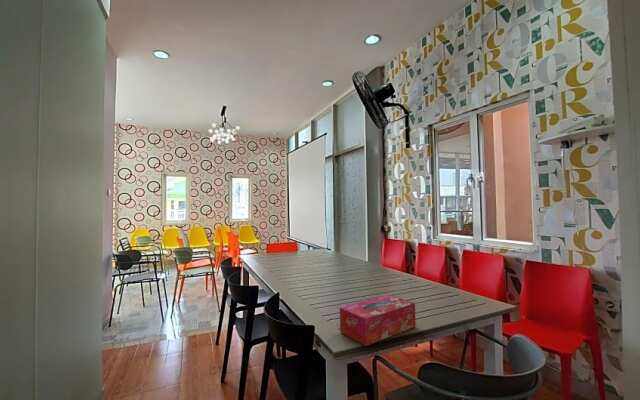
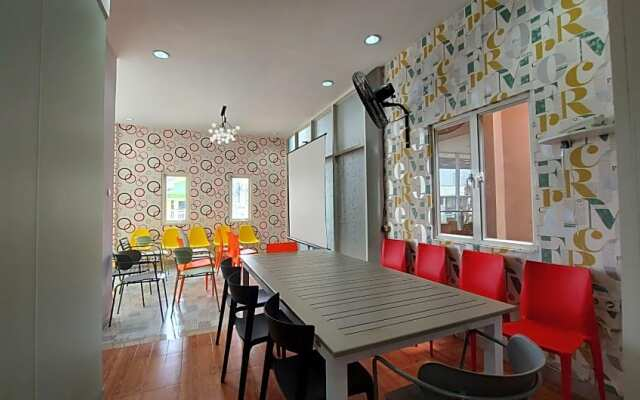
- tissue box [339,294,417,347]
